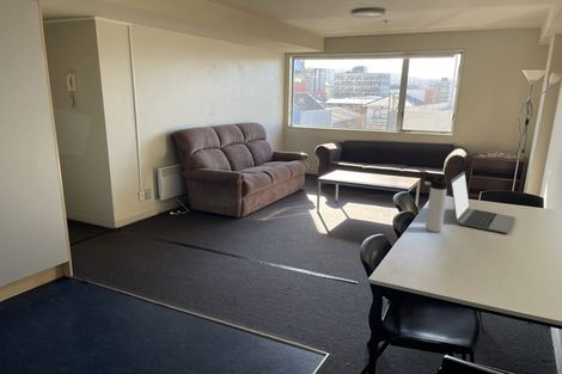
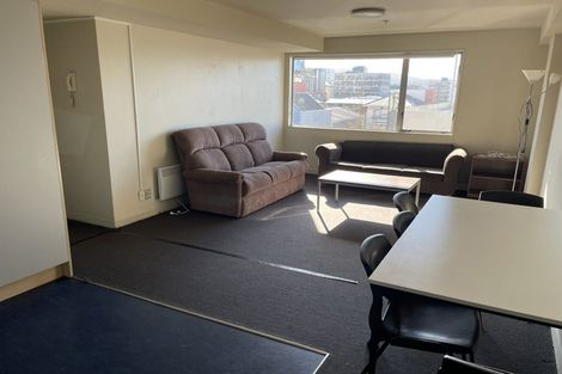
- thermos bottle [422,174,448,233]
- laptop [450,171,517,234]
